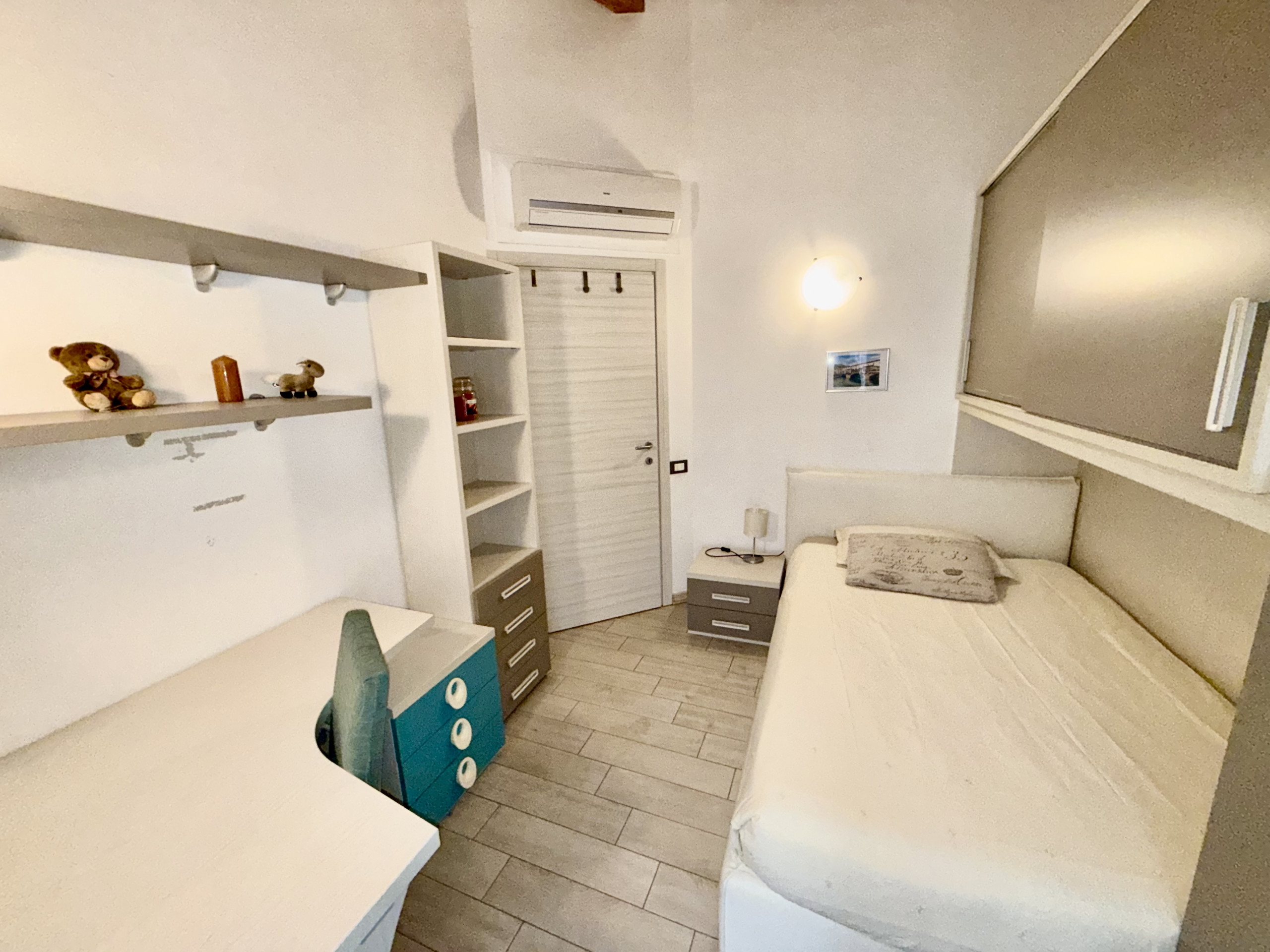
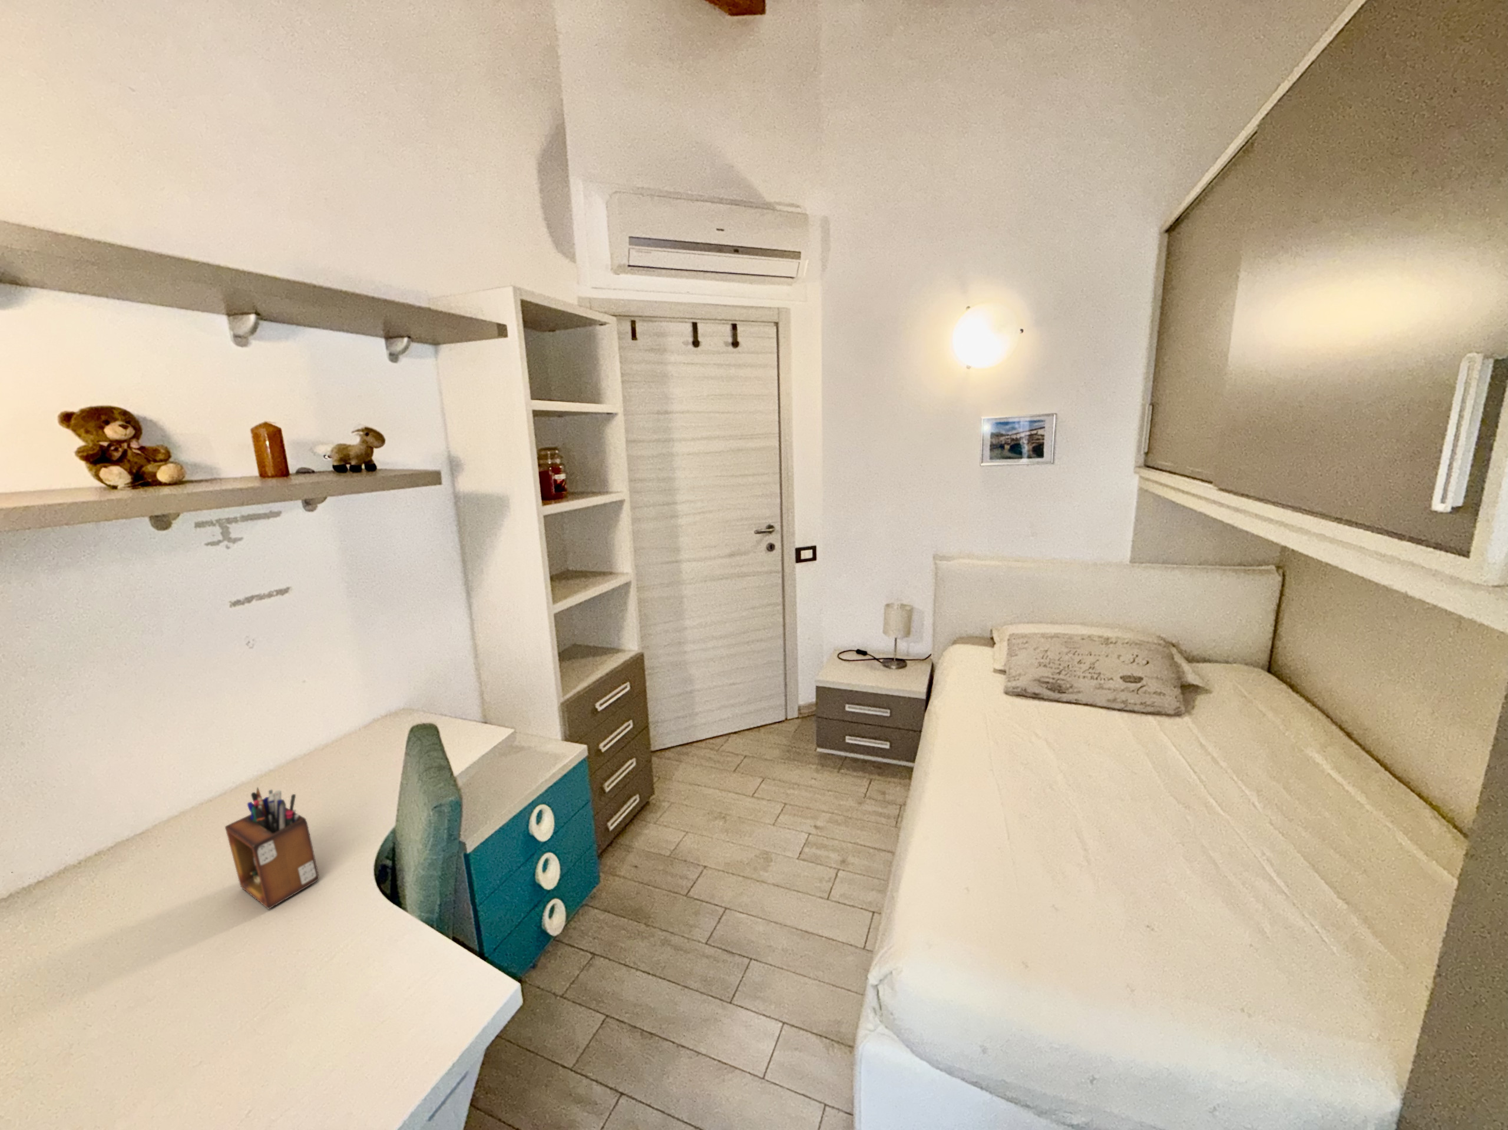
+ desk organizer [224,786,319,910]
